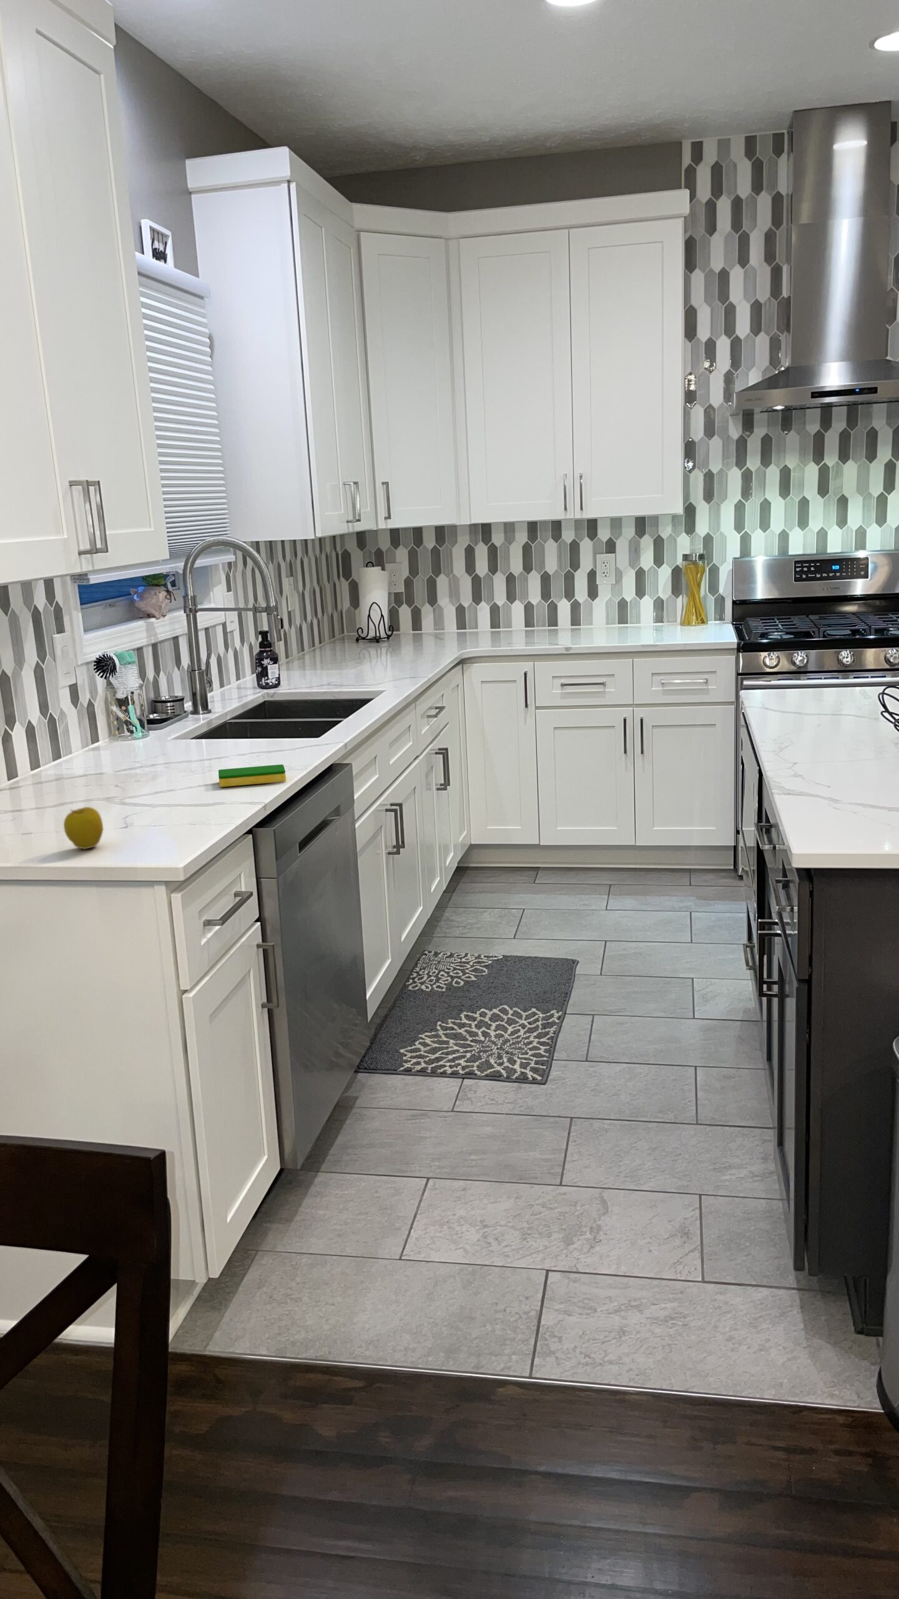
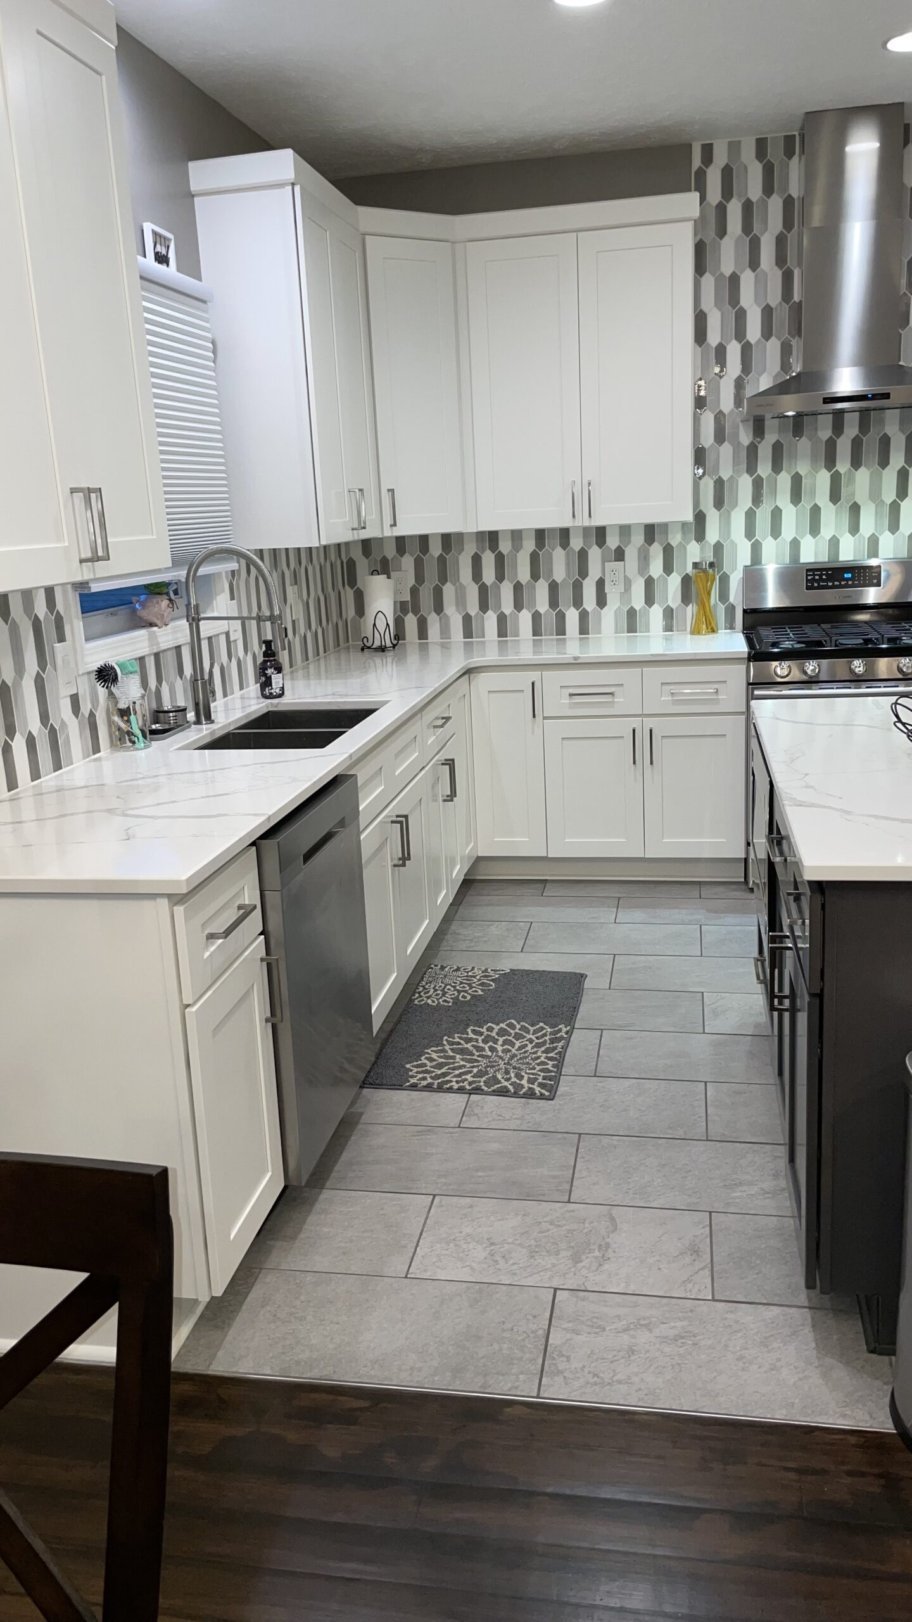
- dish sponge [217,764,286,787]
- apple [63,806,103,850]
